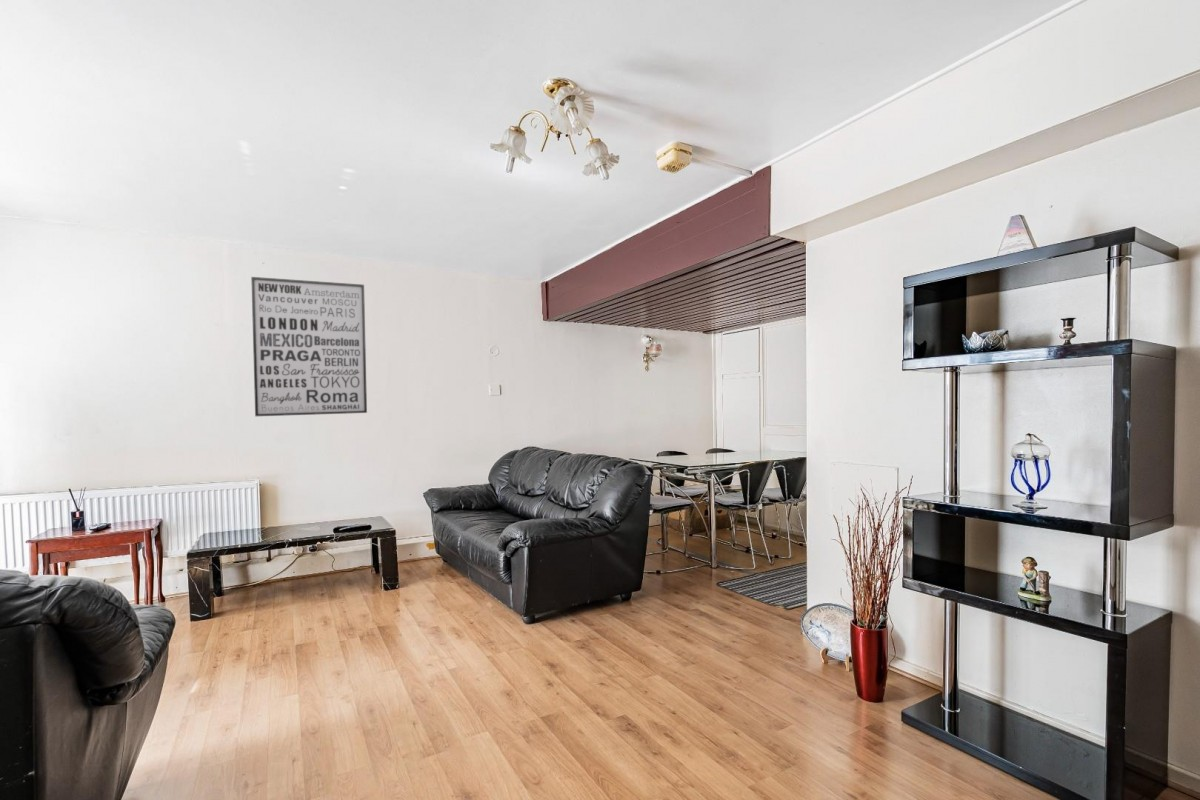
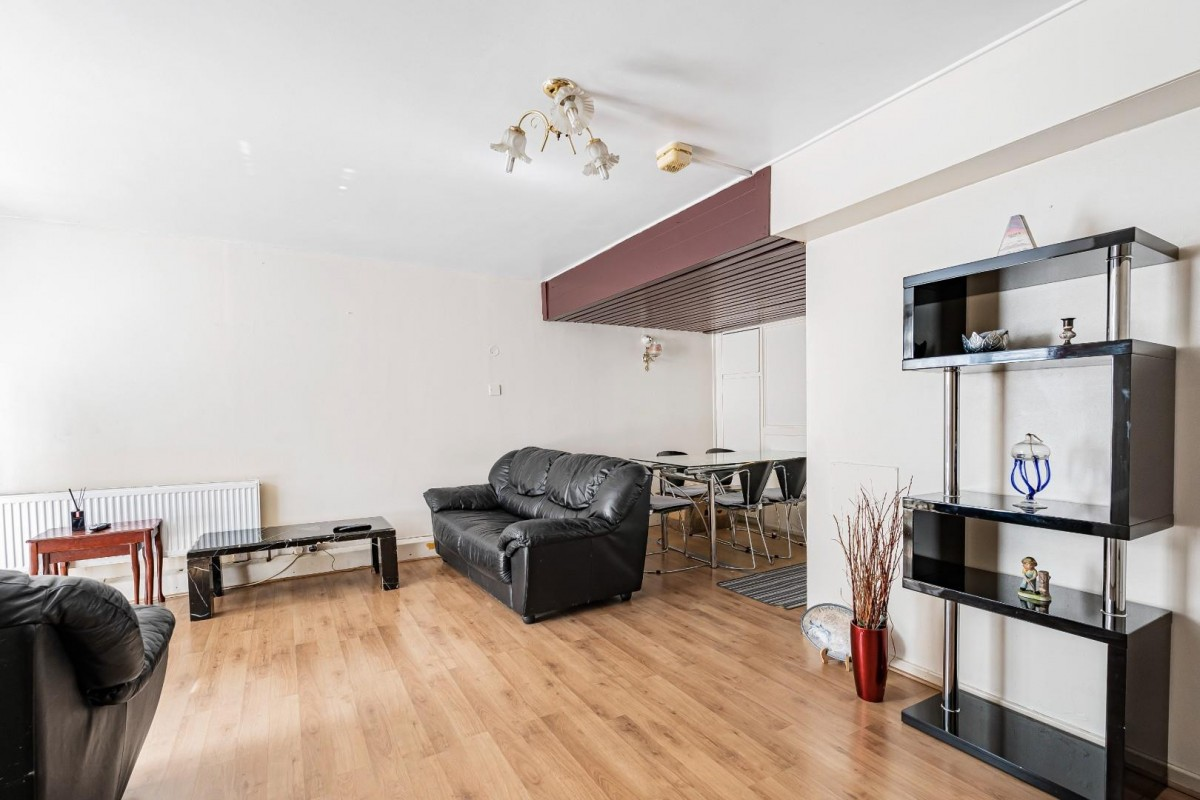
- wall art [250,276,368,417]
